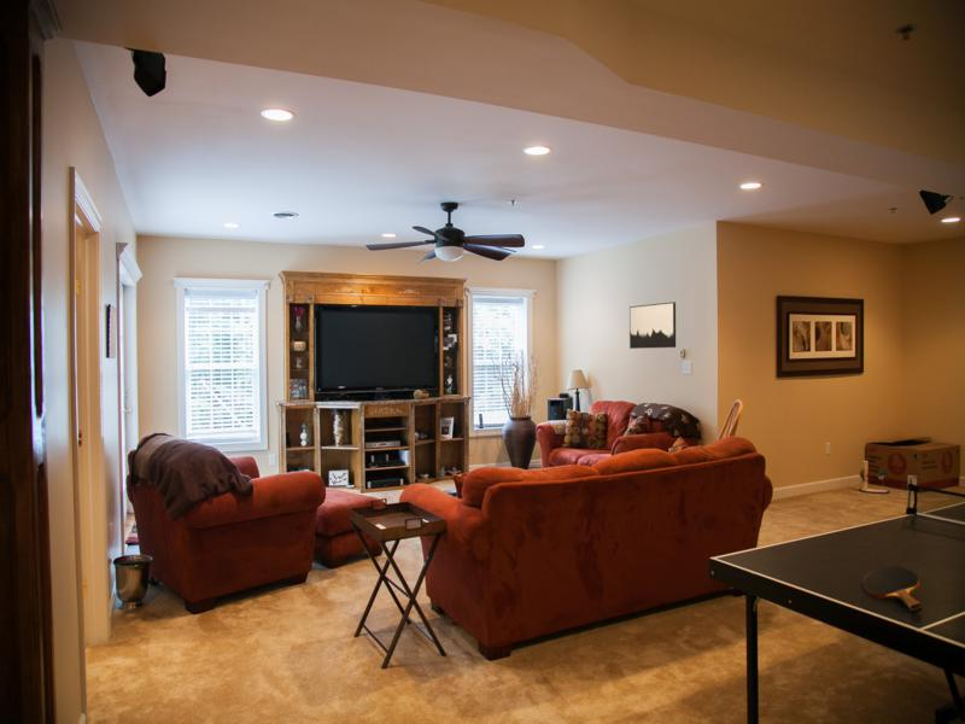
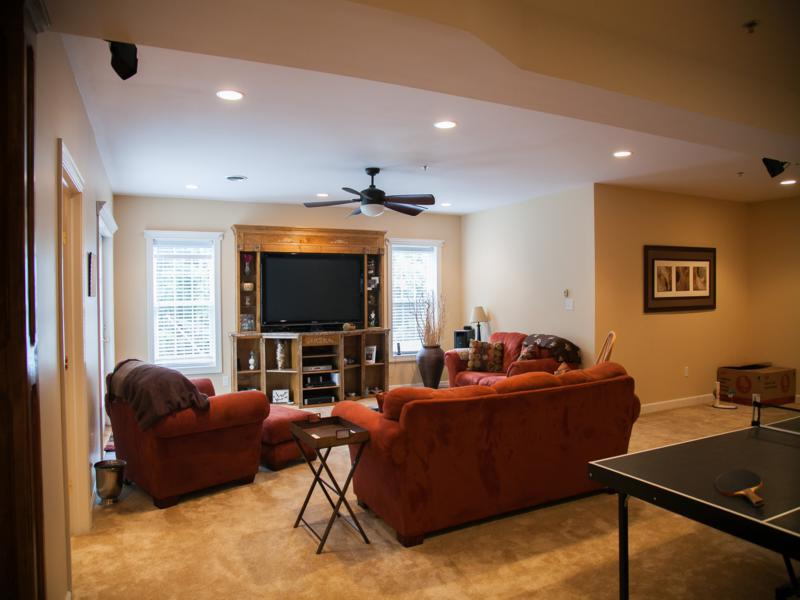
- wall art [628,300,677,350]
